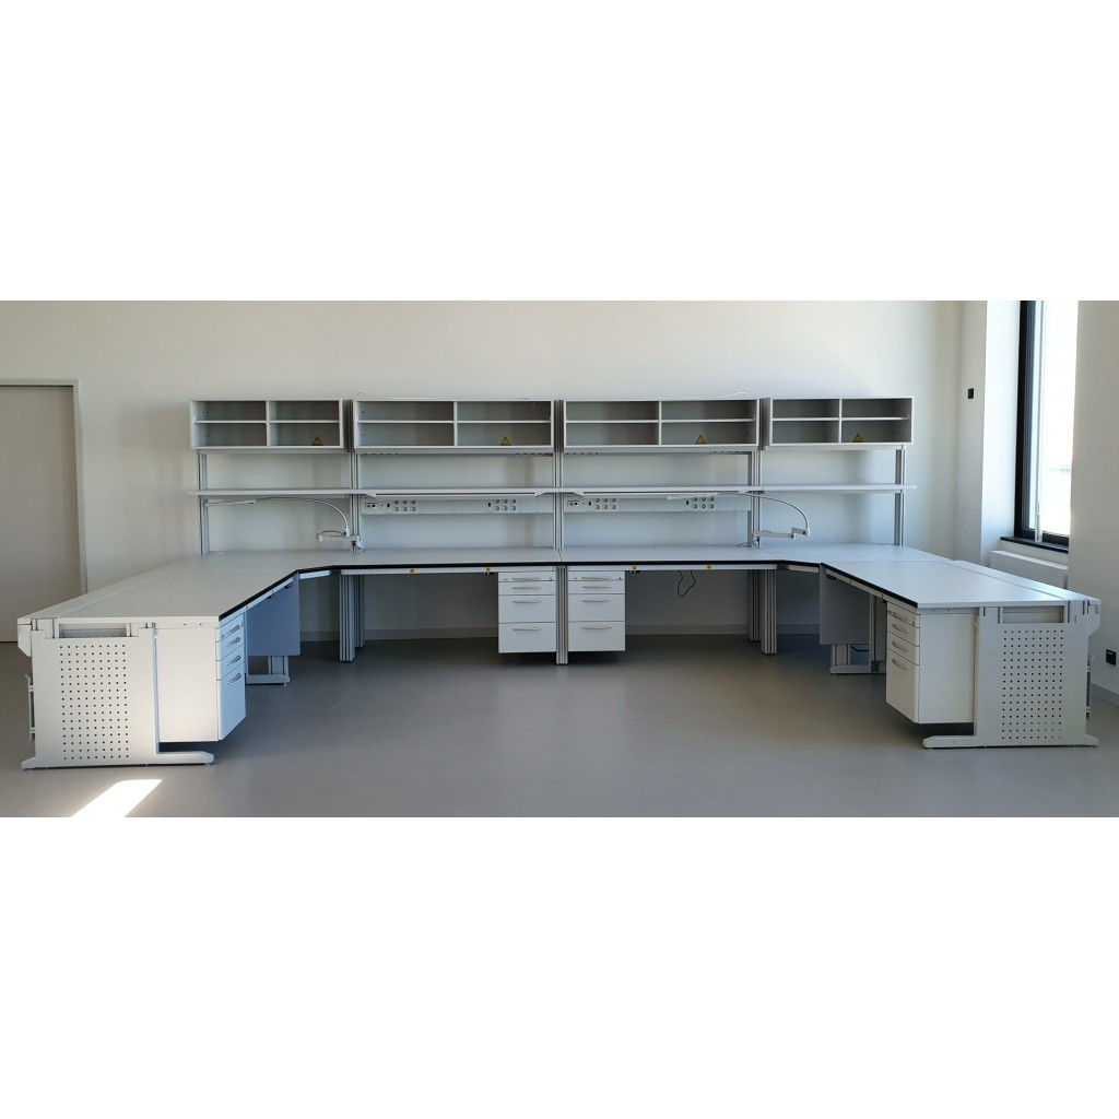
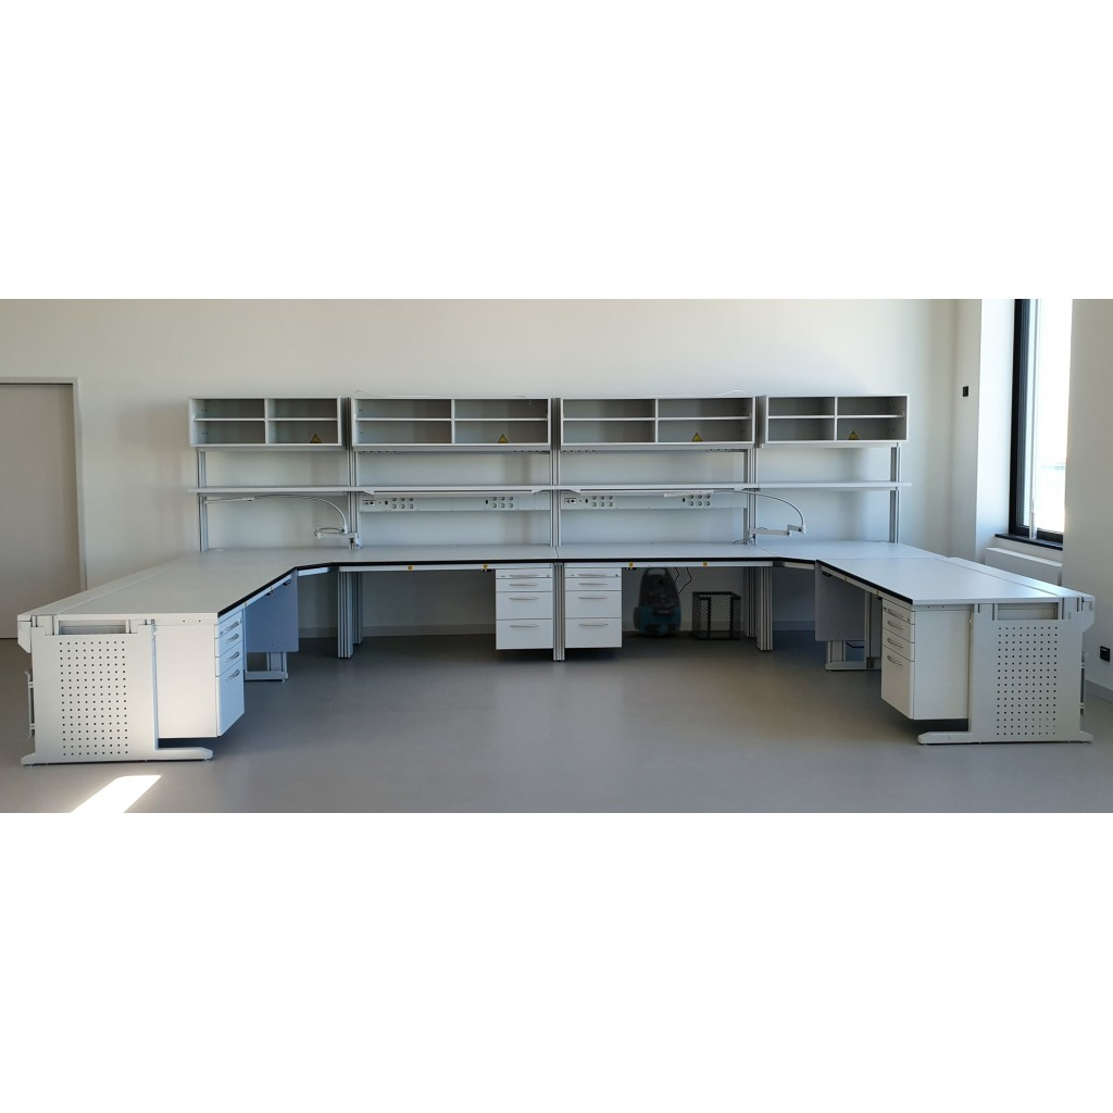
+ wastebasket [690,590,742,640]
+ vacuum cleaner [631,566,683,638]
